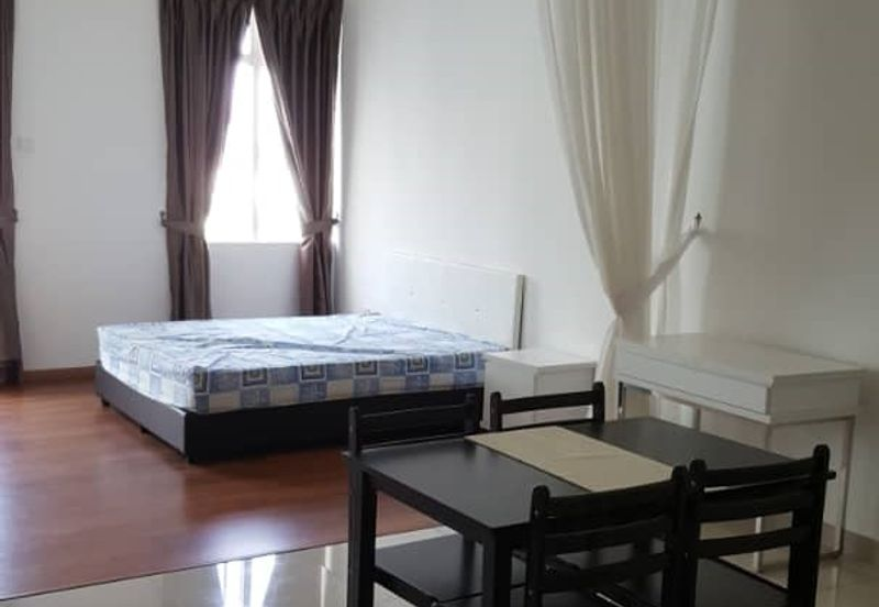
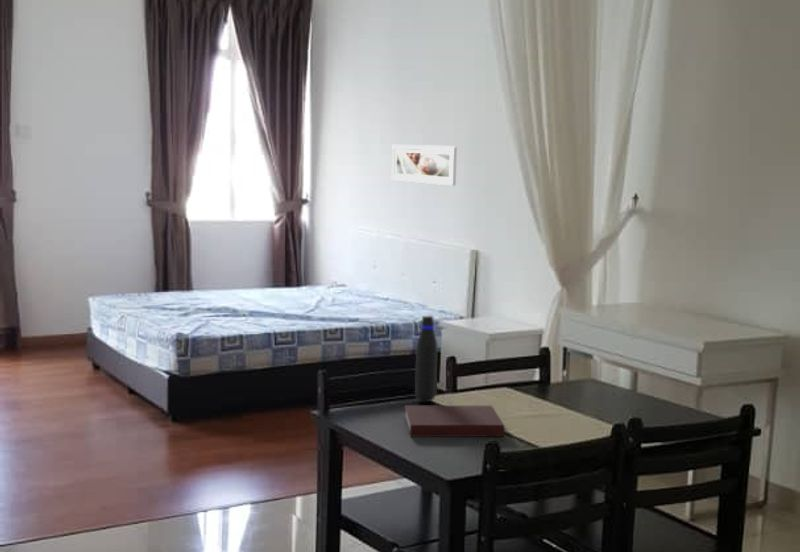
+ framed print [391,144,458,187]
+ notebook [403,405,505,438]
+ water bottle [414,314,438,403]
